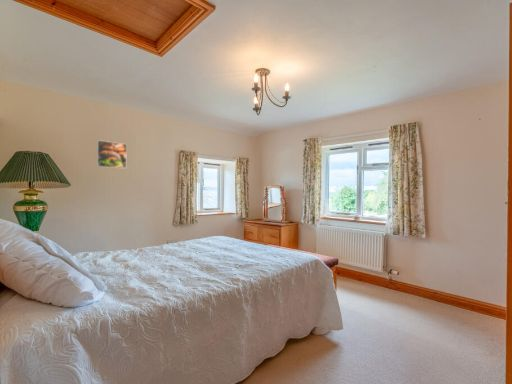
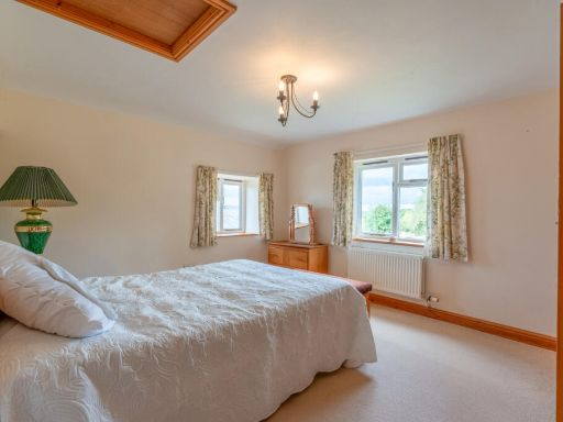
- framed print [96,139,128,170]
